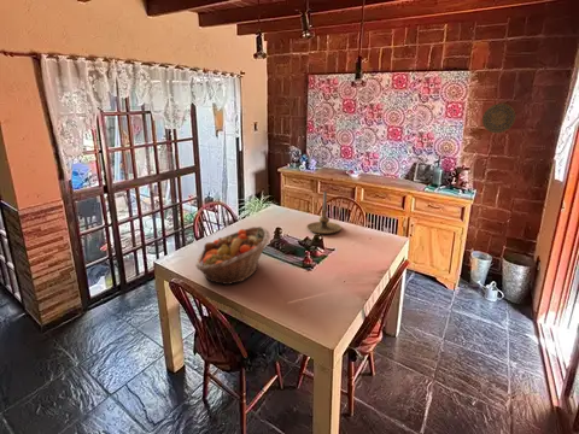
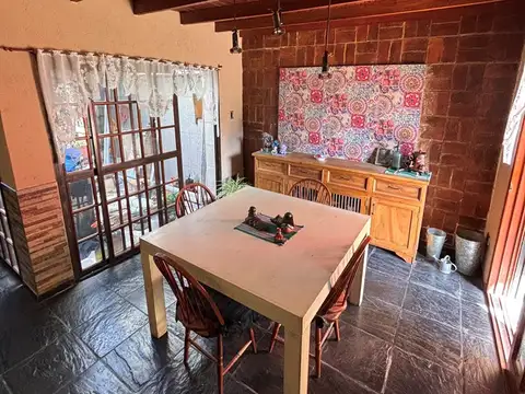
- candle holder [305,190,343,235]
- decorative plate [481,102,517,134]
- fruit basket [194,225,271,286]
